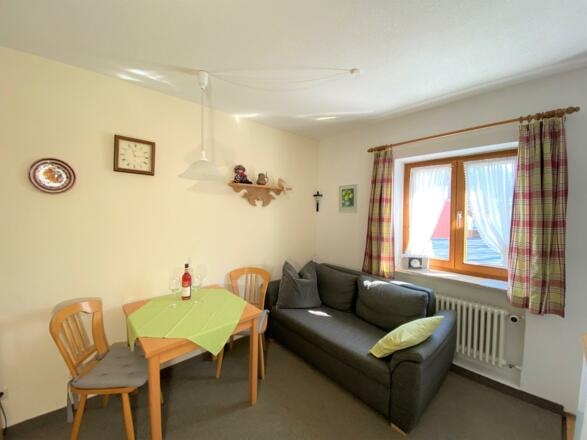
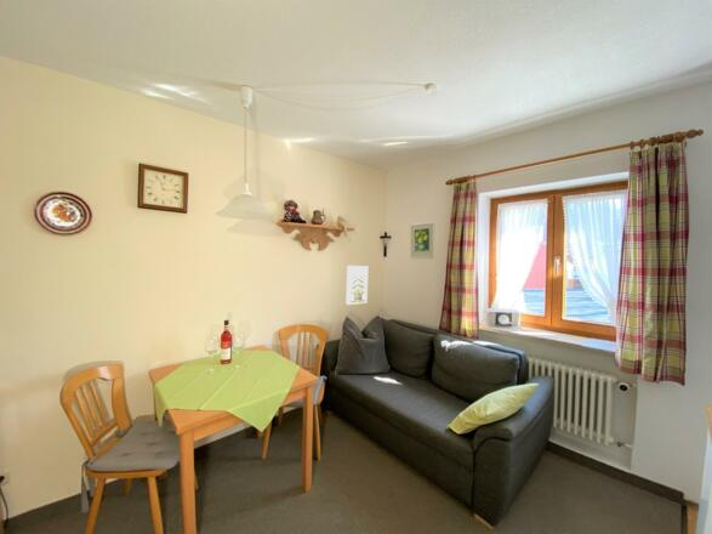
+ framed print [344,265,369,306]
